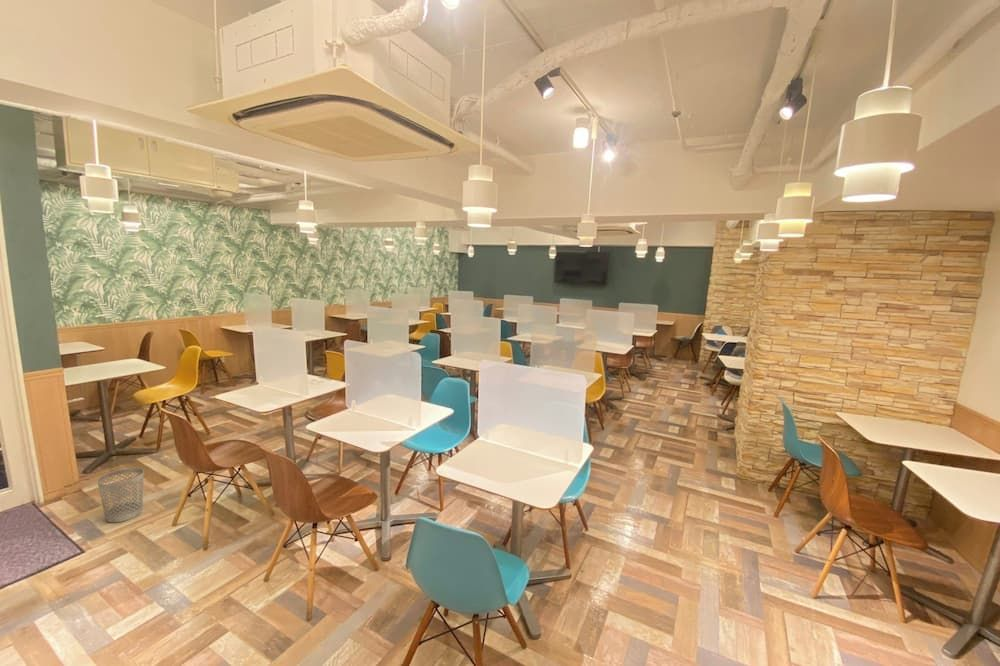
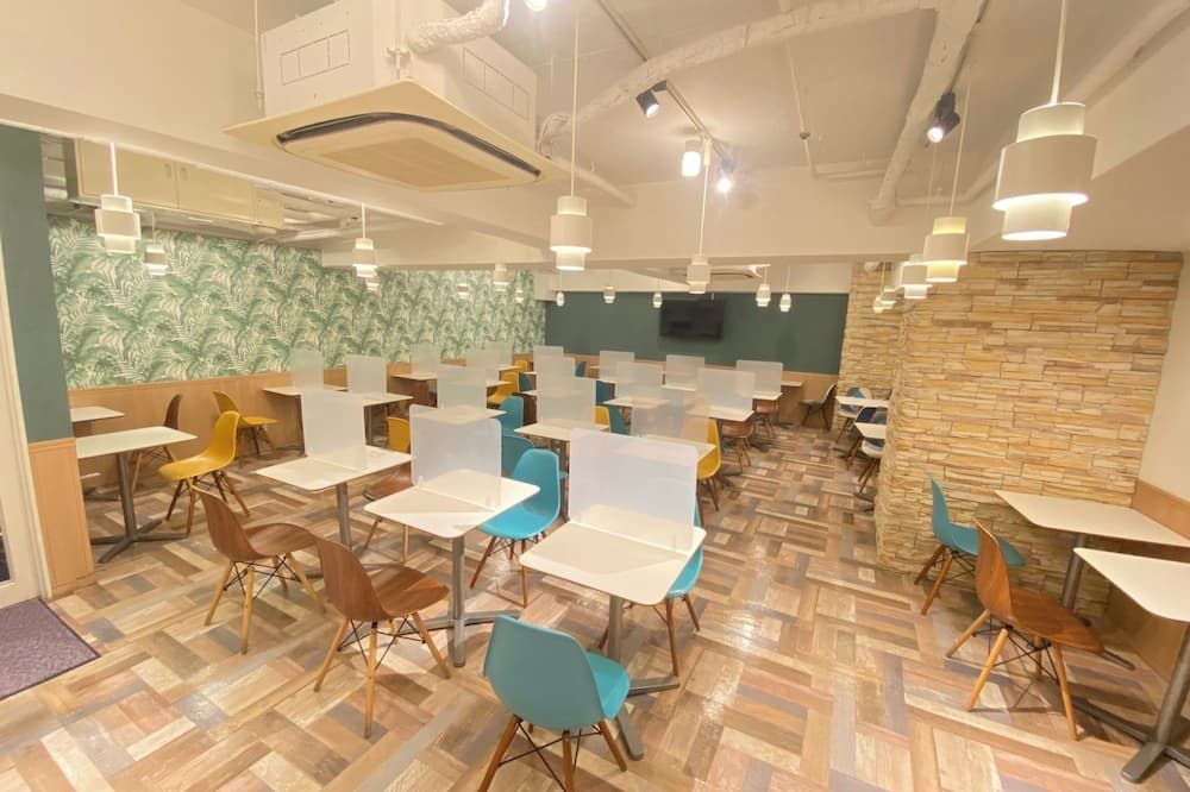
- wastebasket [96,467,145,524]
